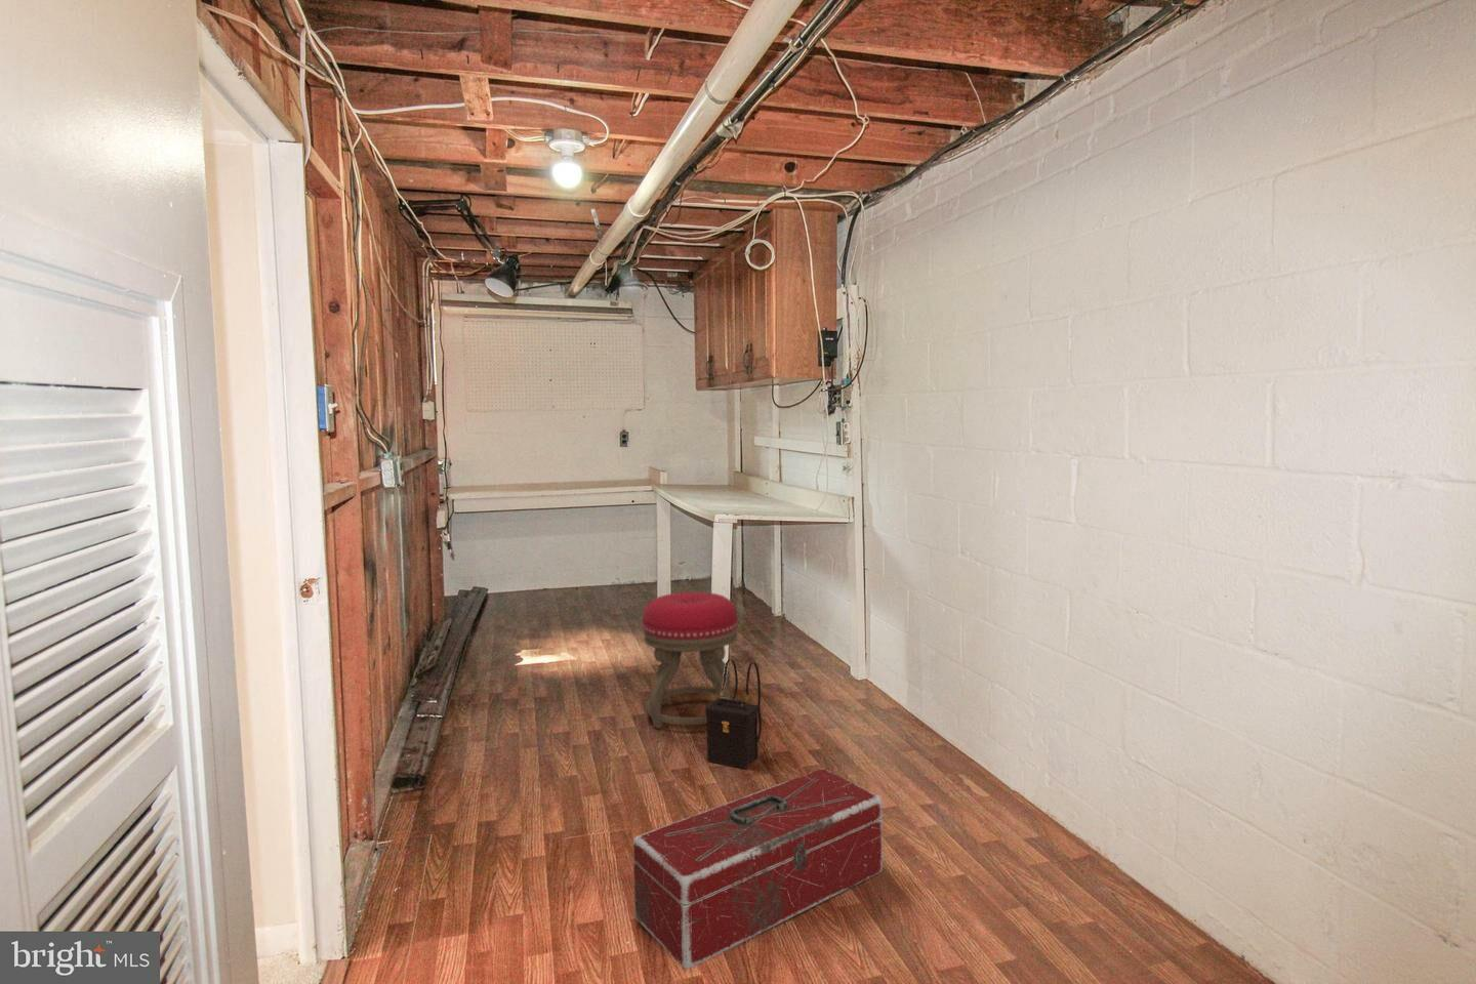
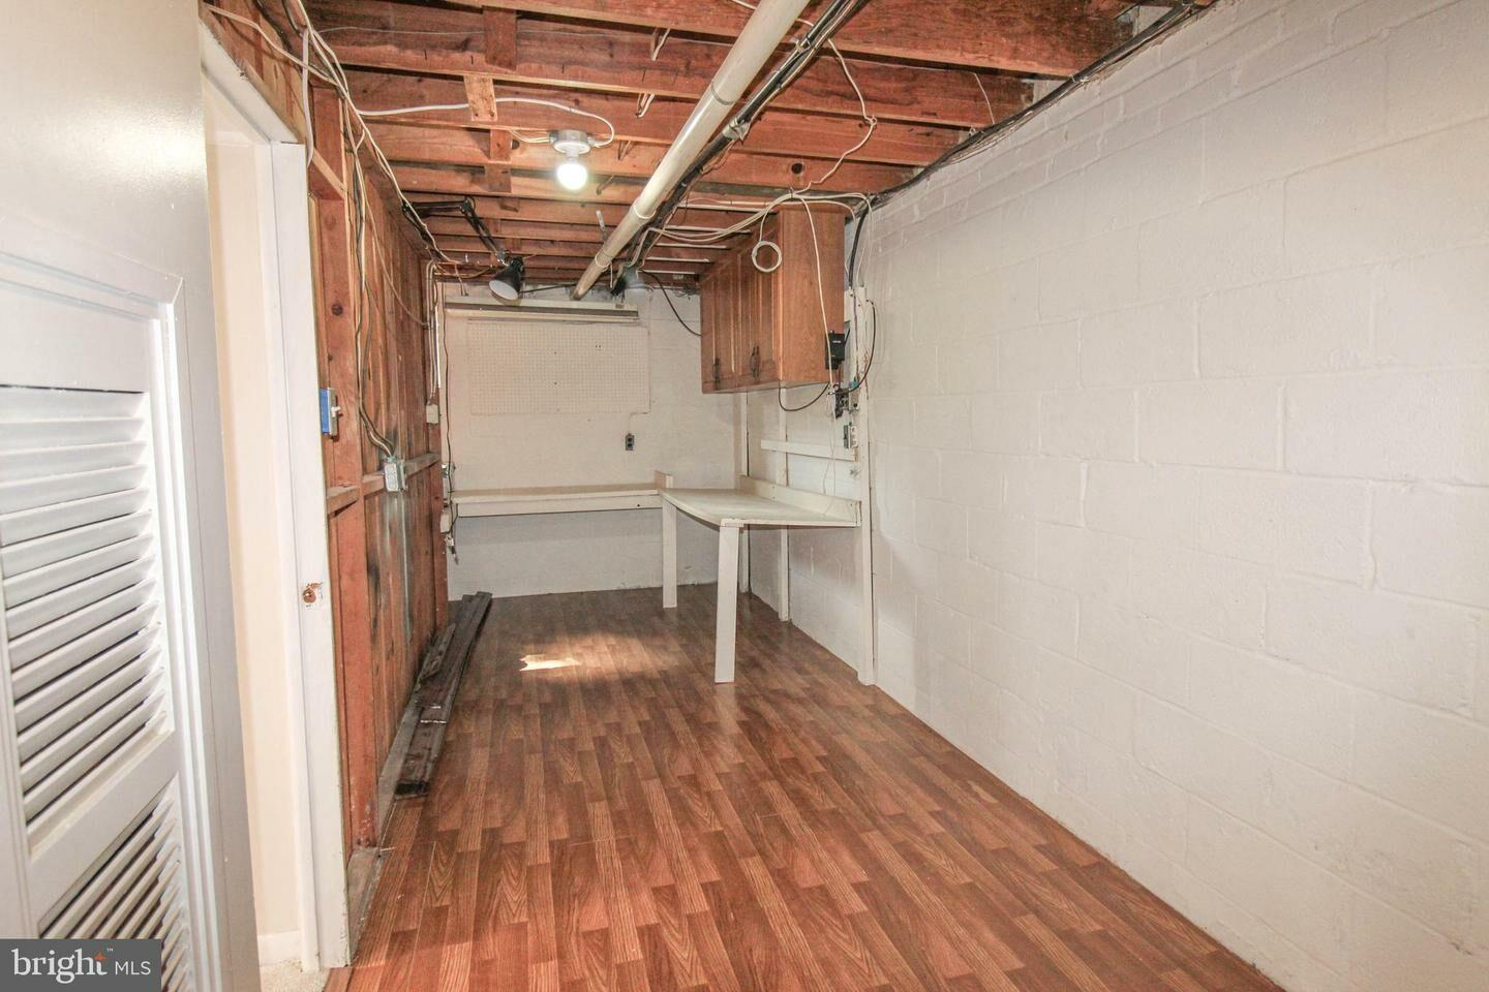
- toolbox [633,768,884,970]
- stool [641,592,739,730]
- satchel [705,658,762,770]
